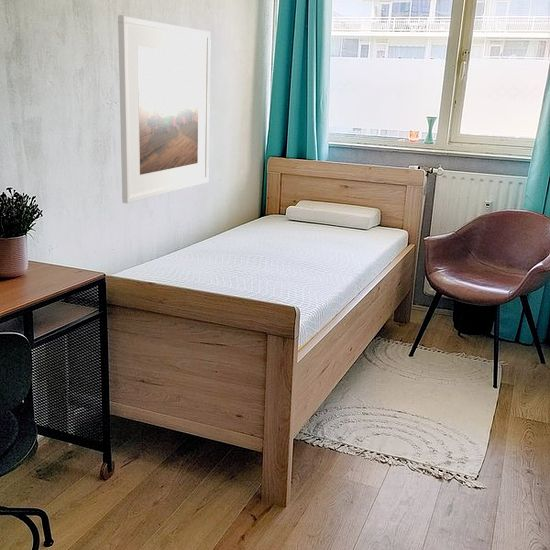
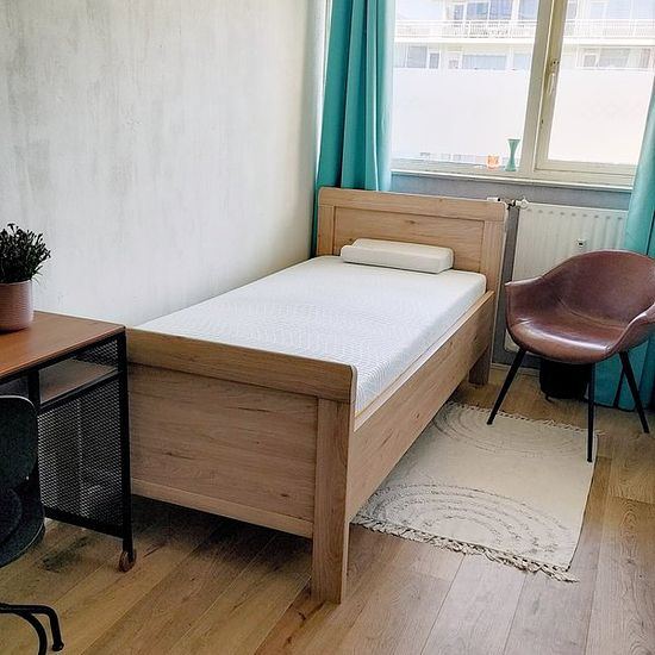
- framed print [117,14,212,204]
